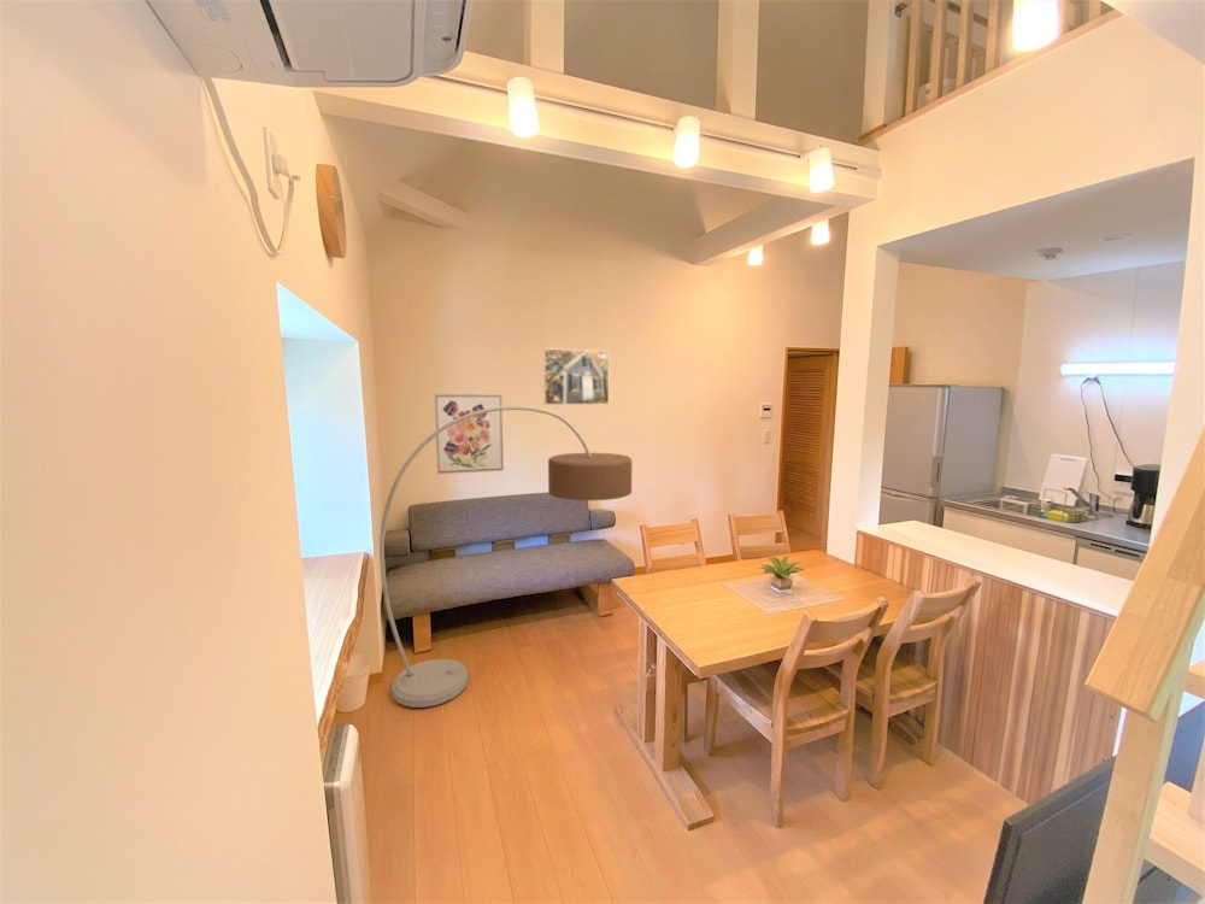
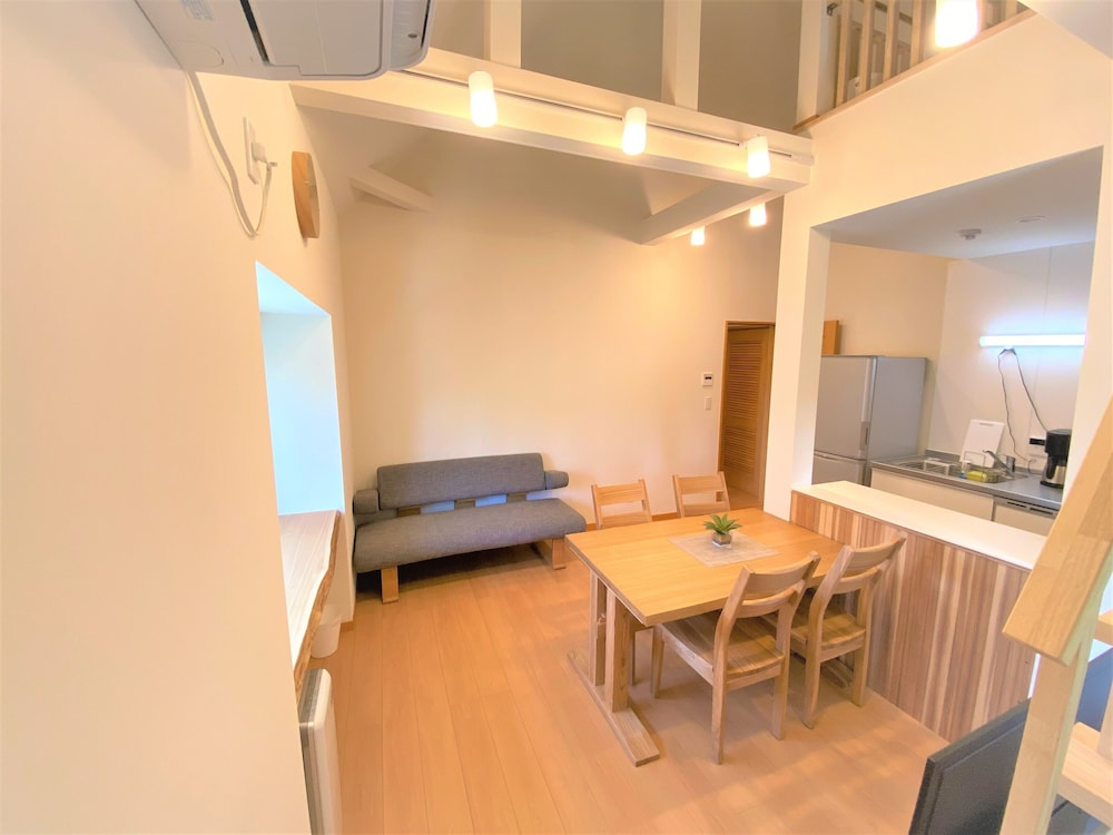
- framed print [542,347,611,406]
- wall art [434,393,505,475]
- floor lamp [378,405,633,709]
